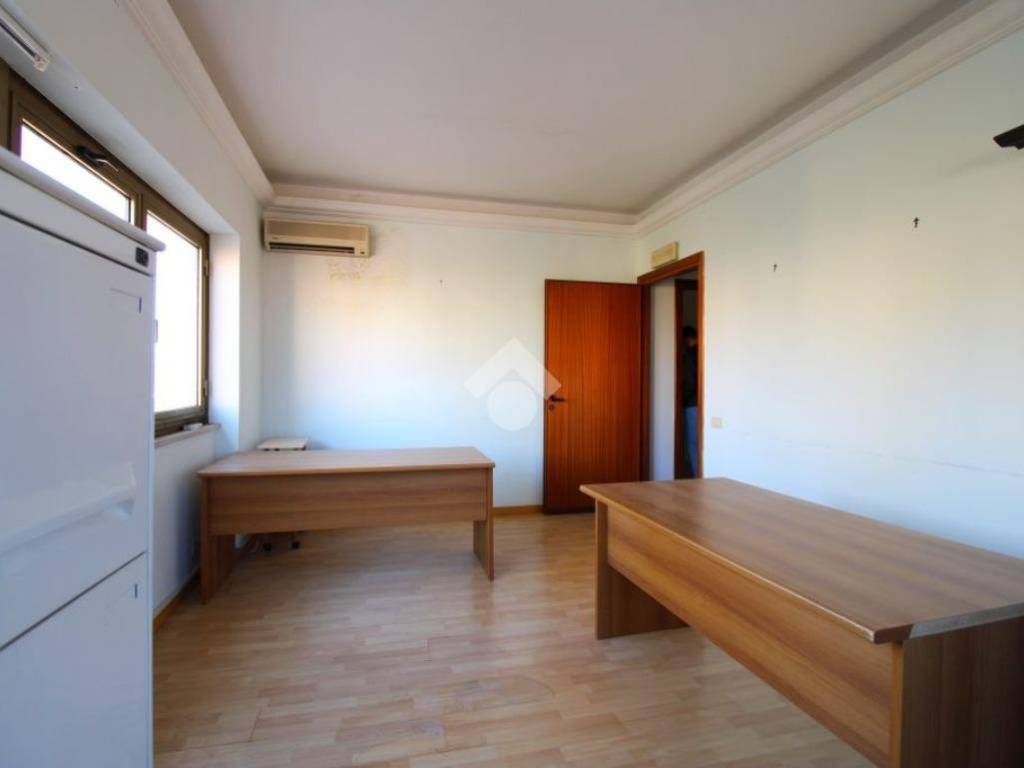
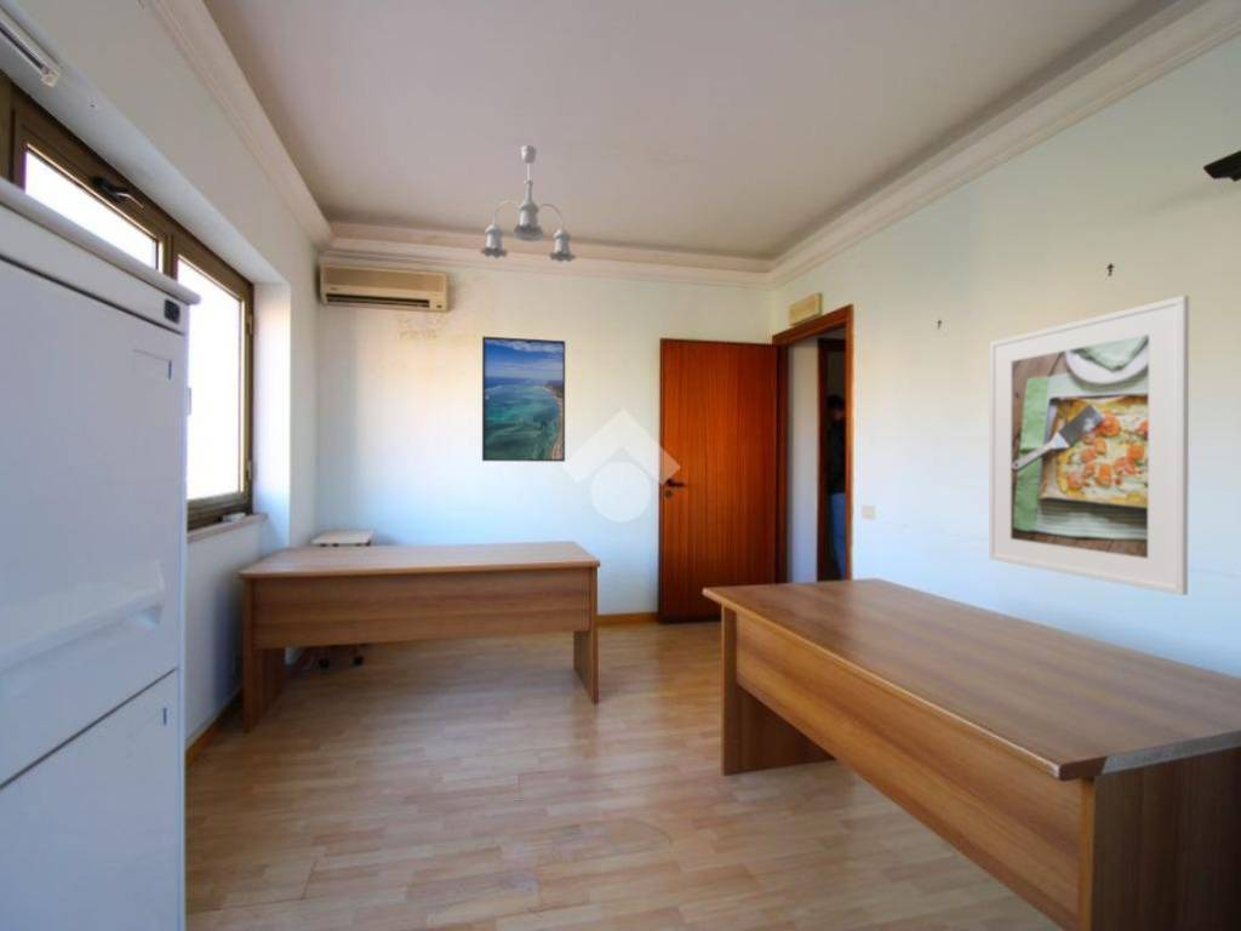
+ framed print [481,336,566,463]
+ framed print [988,295,1190,596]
+ ceiling light fixture [479,144,577,263]
